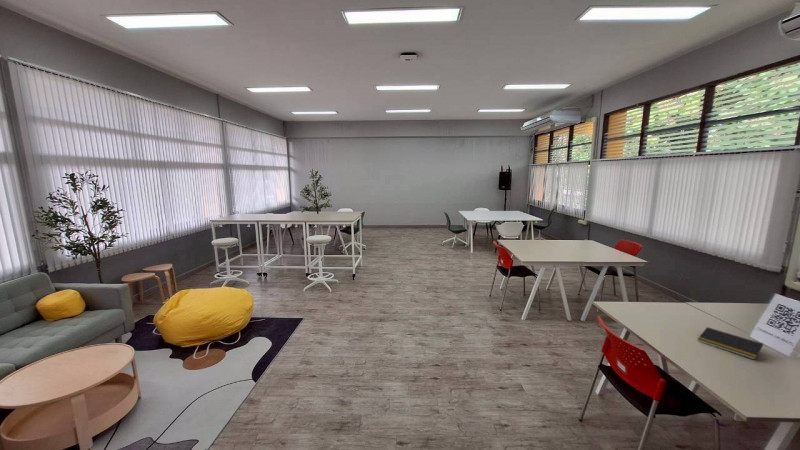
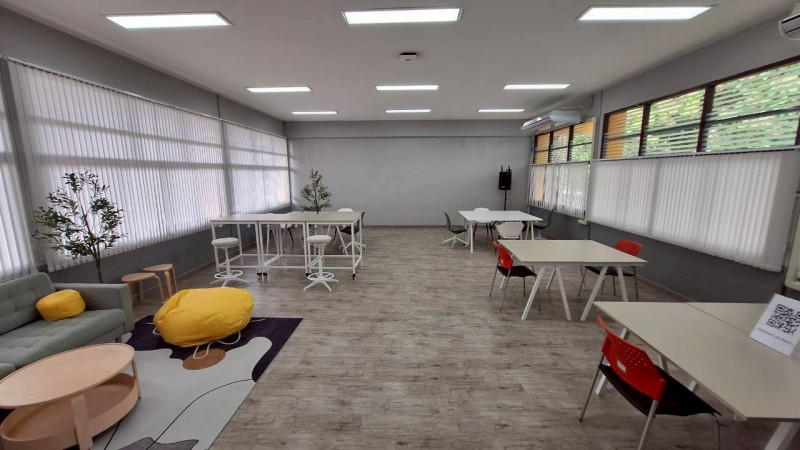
- notepad [697,326,764,361]
